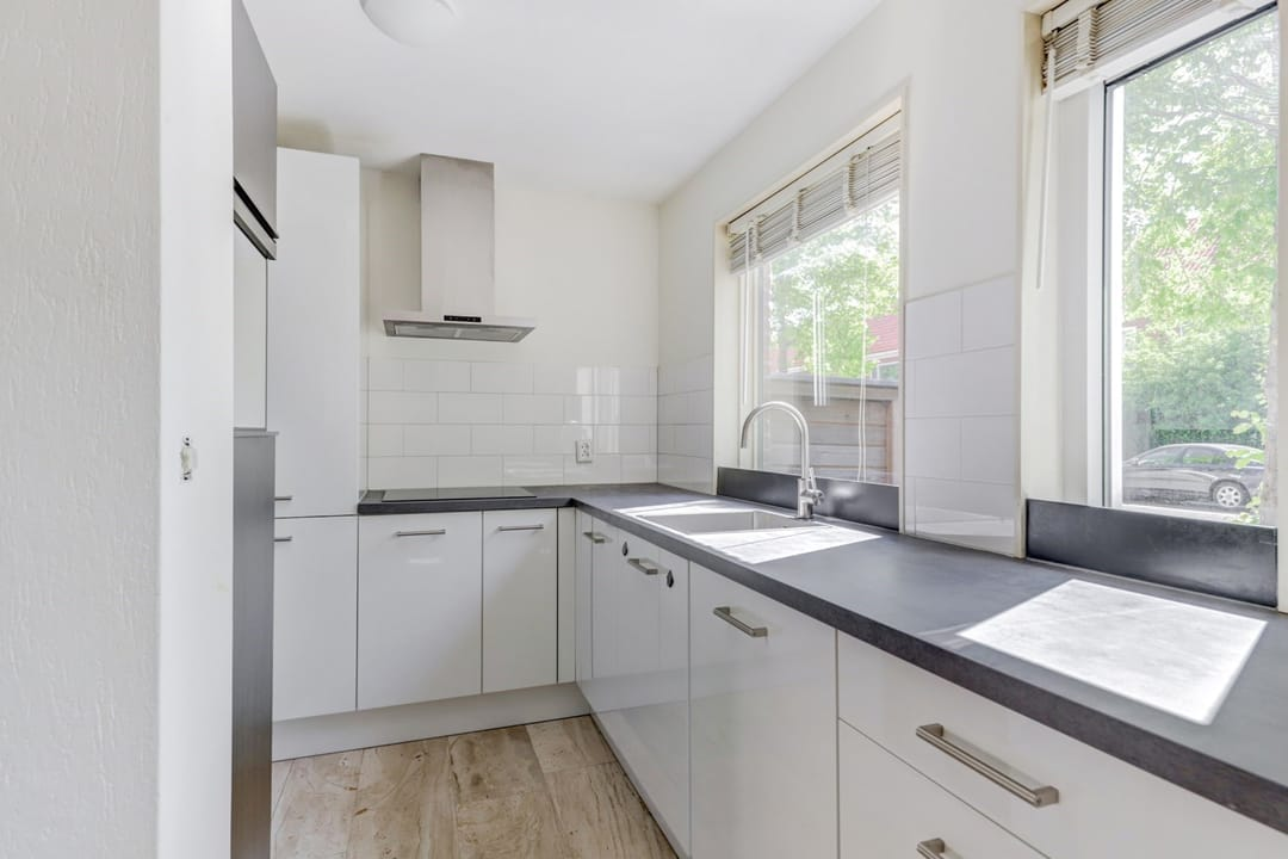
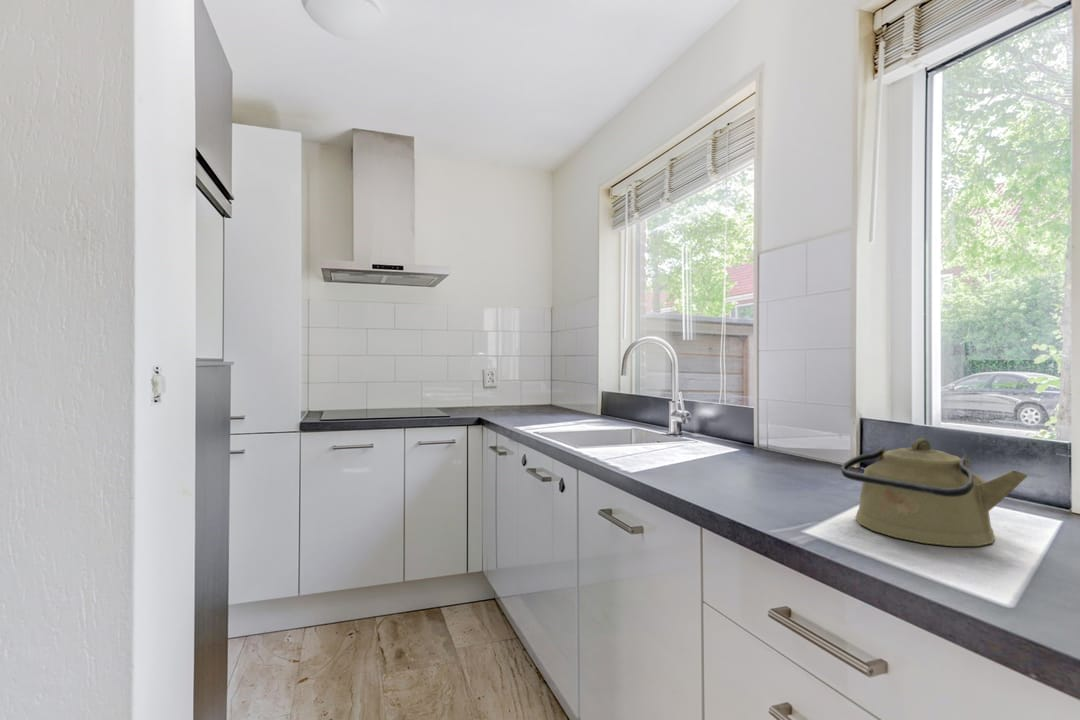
+ kettle [840,437,1029,547]
